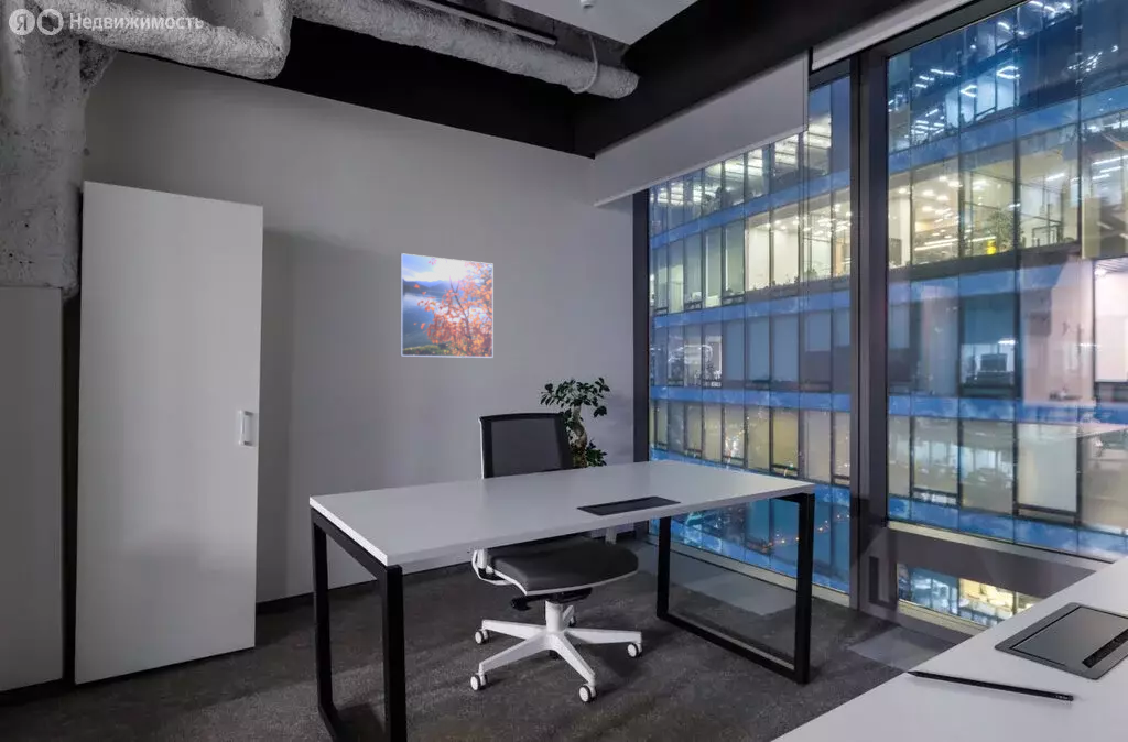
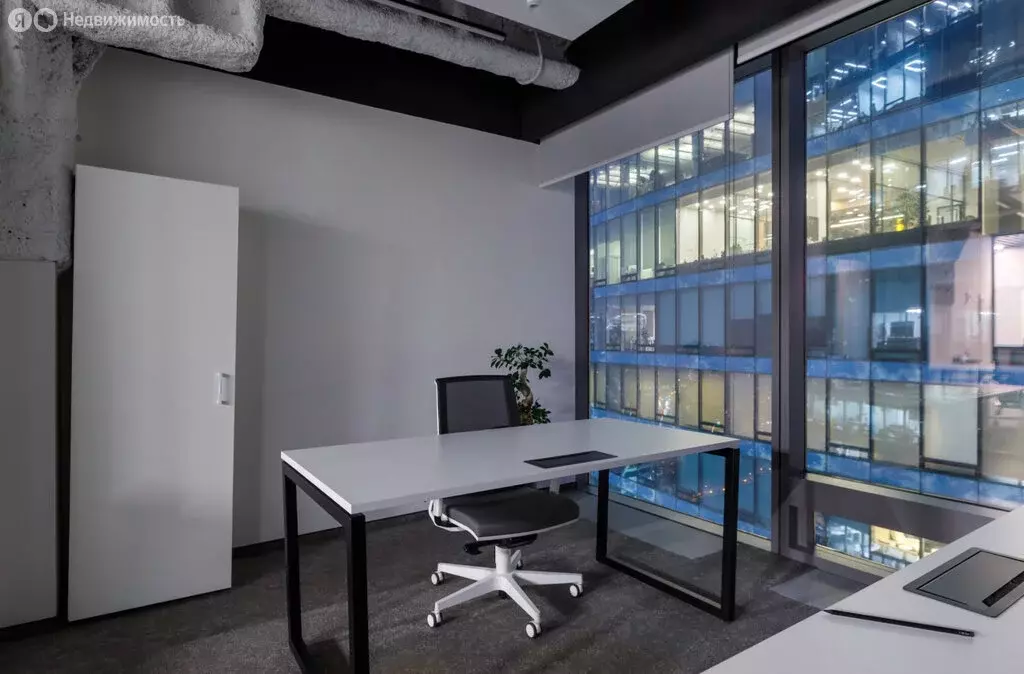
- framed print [399,252,495,359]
